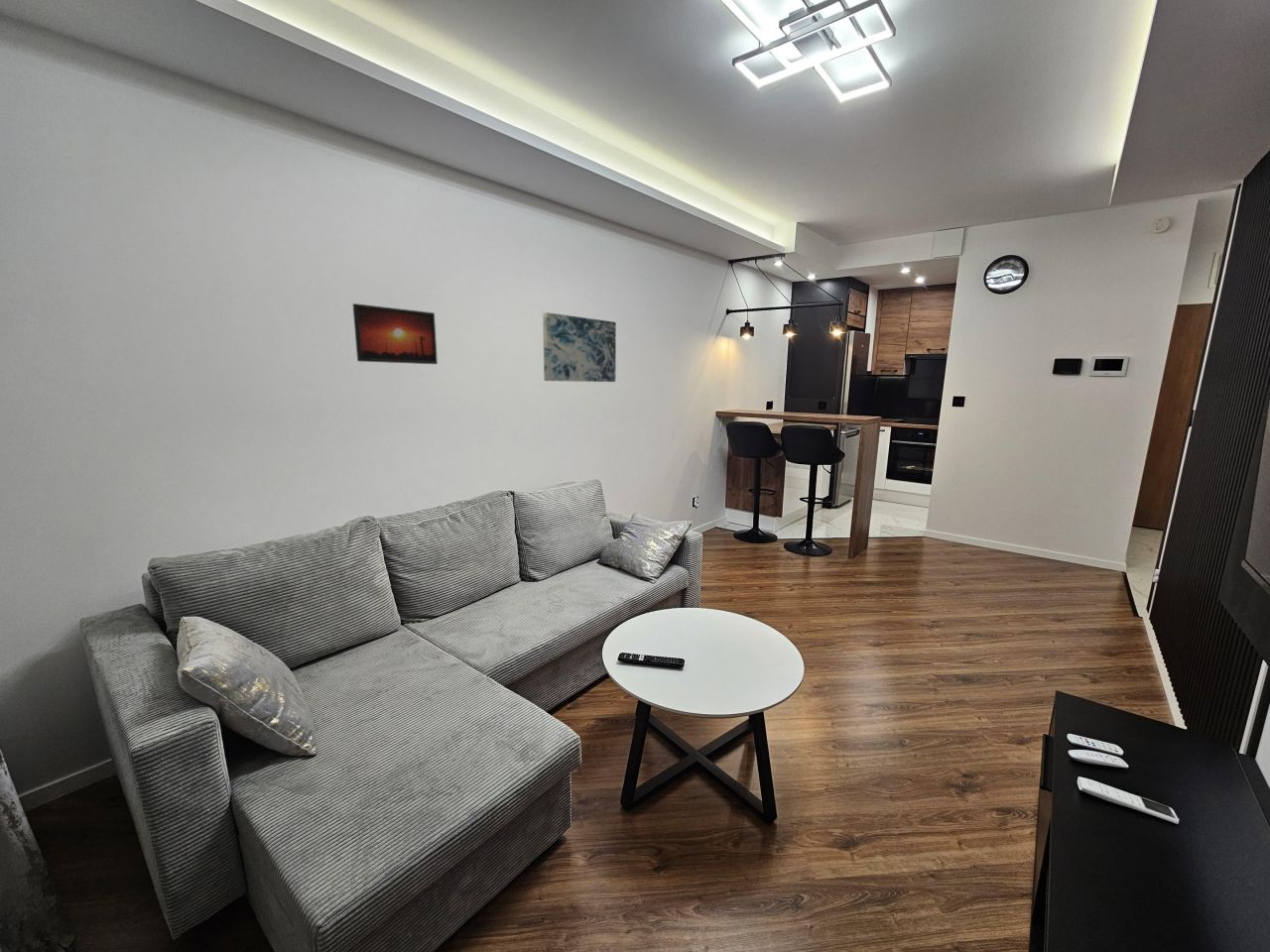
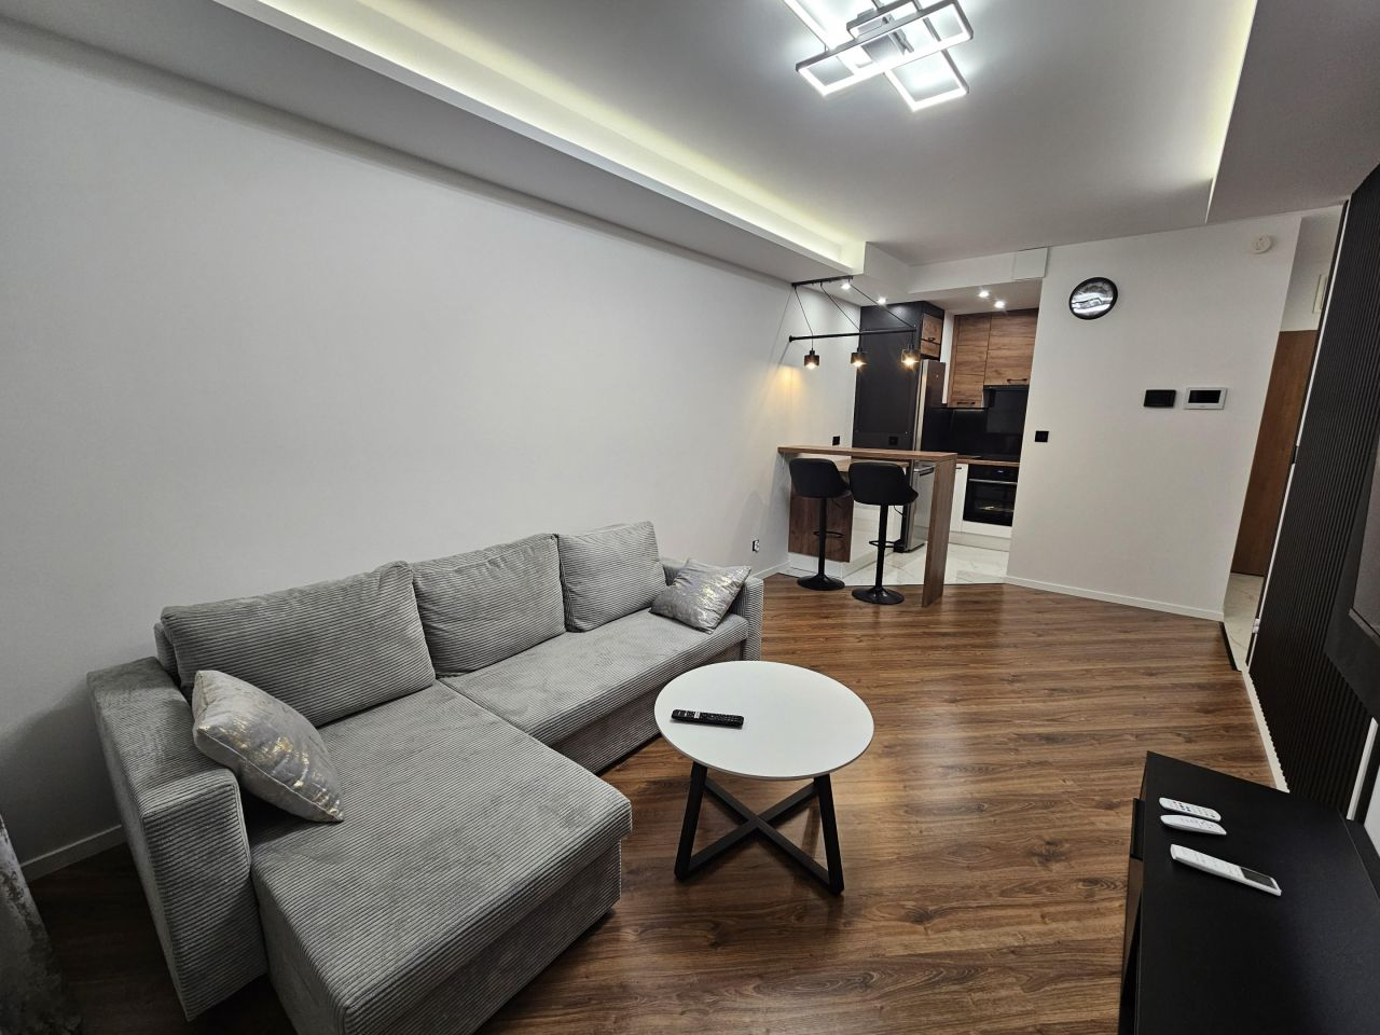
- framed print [352,302,439,365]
- wall art [542,311,617,383]
